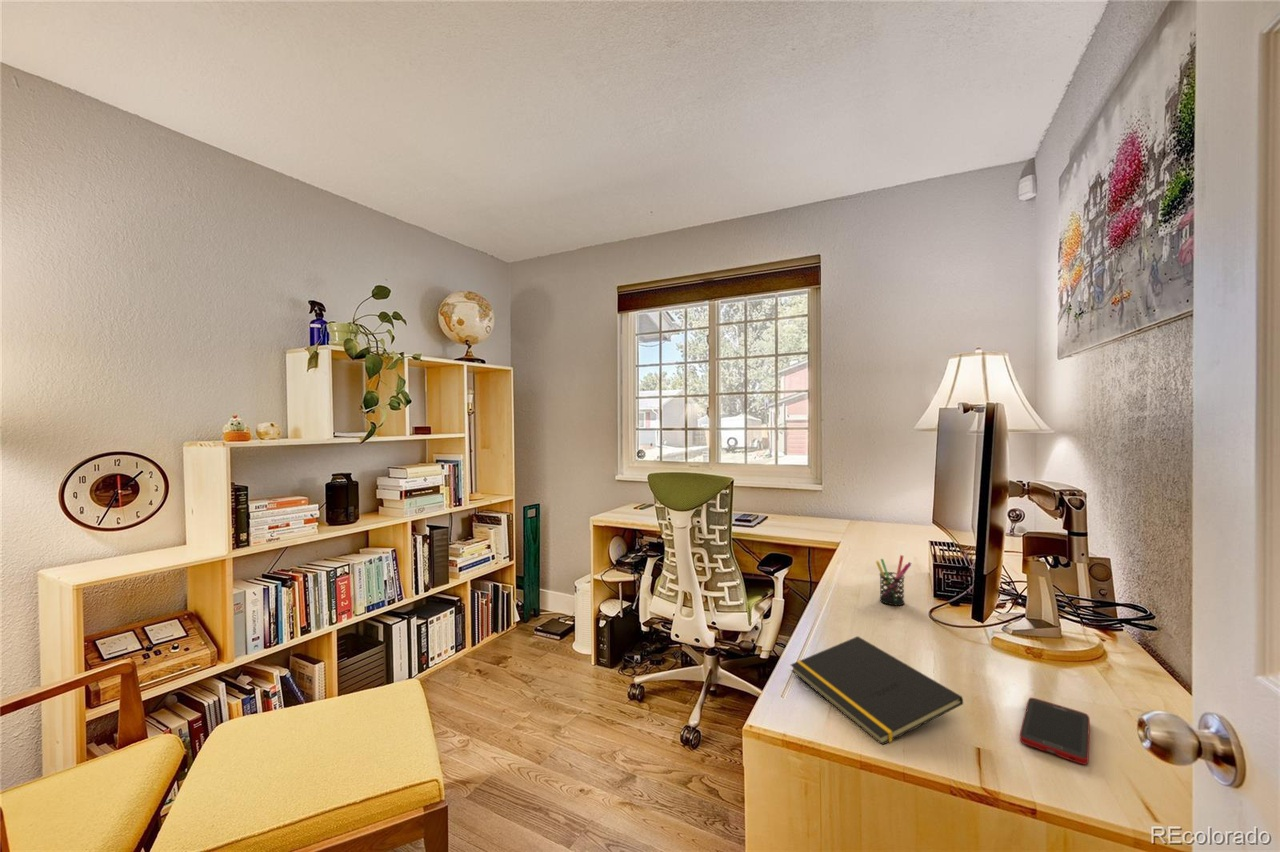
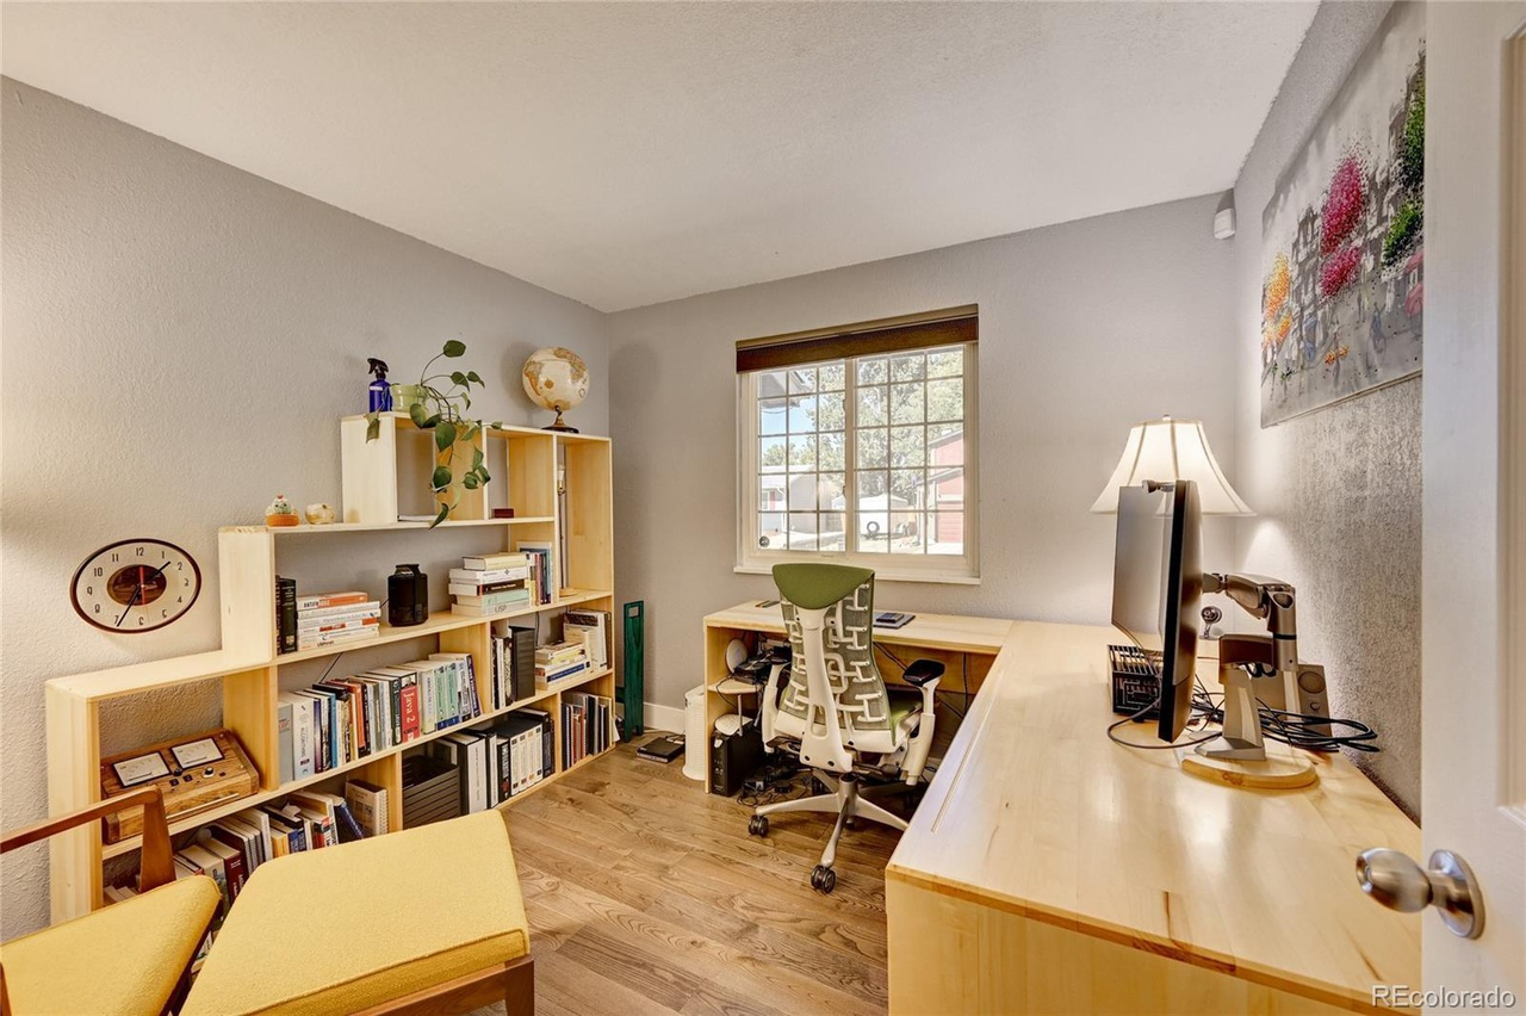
- cell phone [1019,697,1091,766]
- notepad [790,635,964,746]
- pen holder [875,554,912,607]
